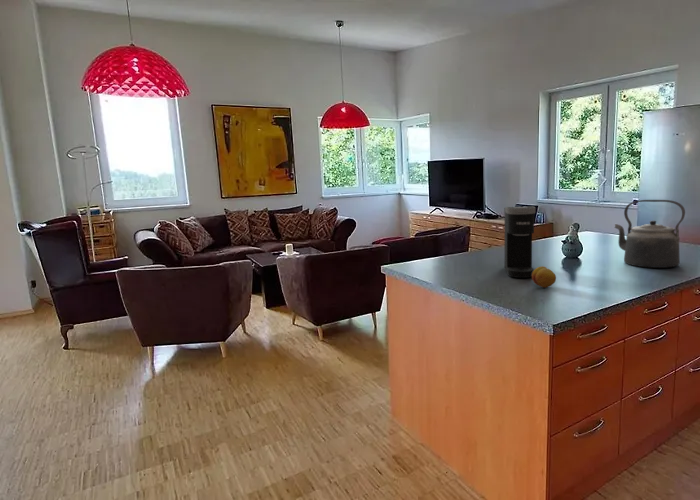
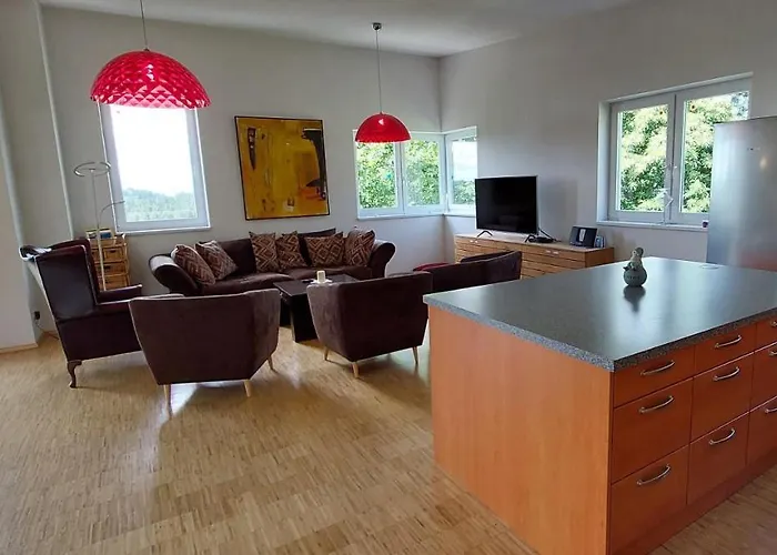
- coffee maker [504,205,536,279]
- kettle [614,199,686,269]
- fruit [531,265,557,289]
